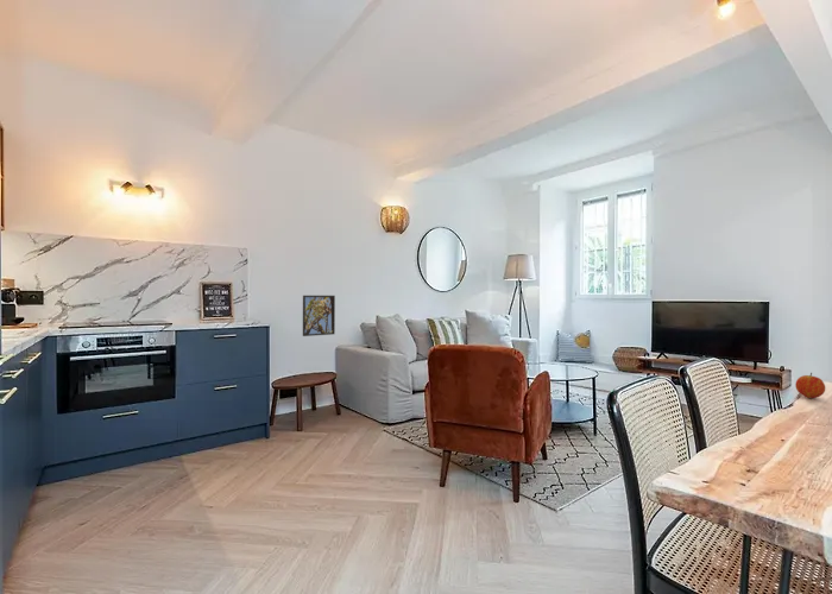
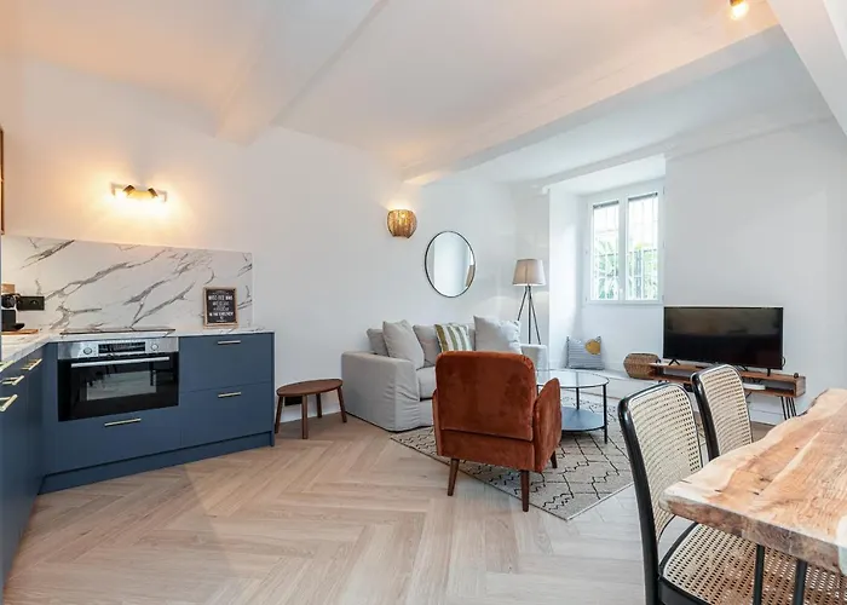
- fruit [794,372,826,399]
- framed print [302,295,336,337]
